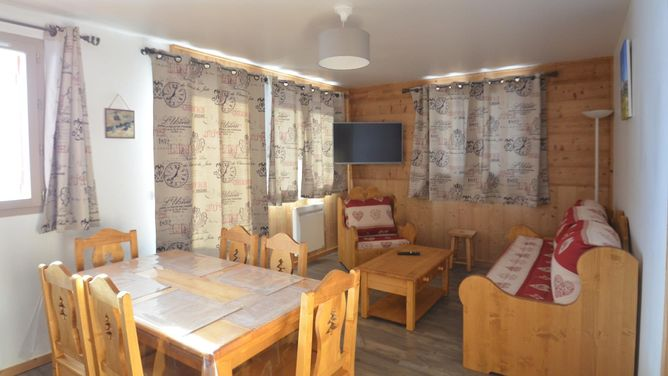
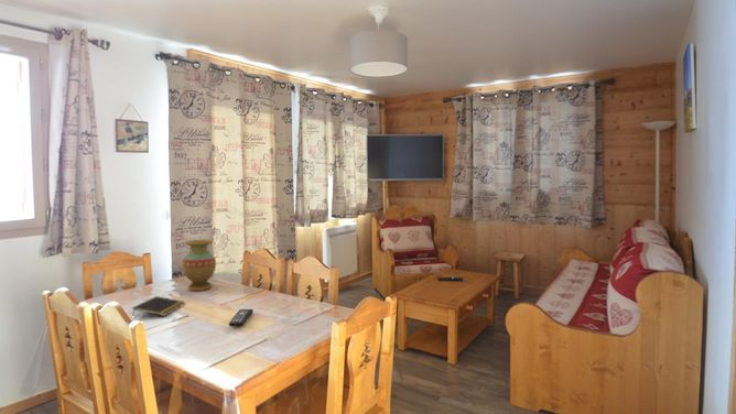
+ vase [181,238,217,292]
+ notepad [131,295,186,317]
+ remote control [228,308,255,328]
